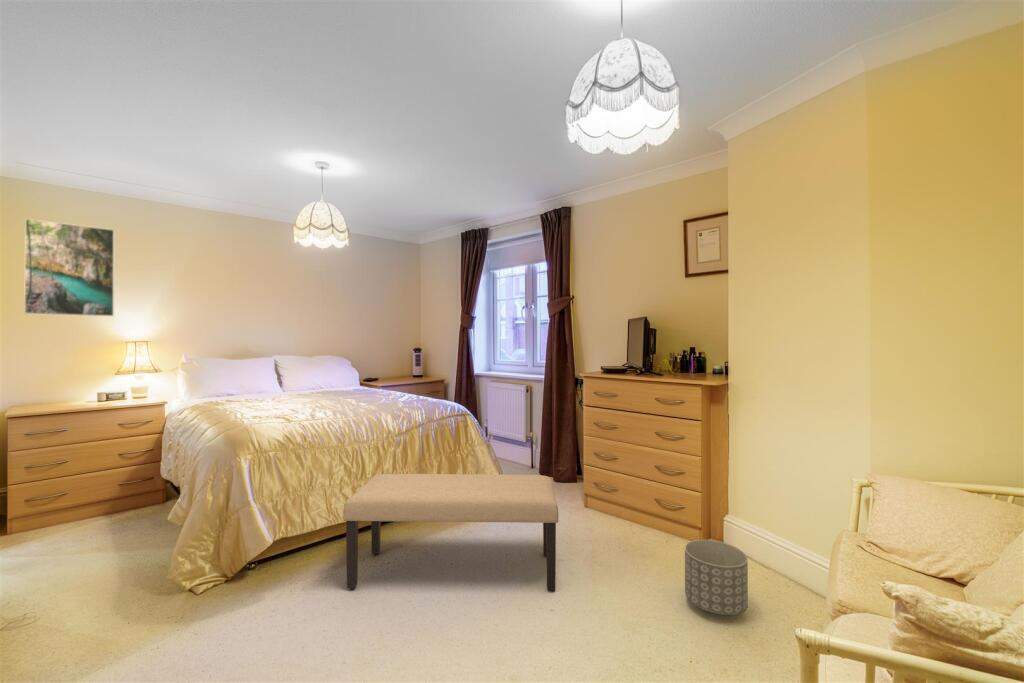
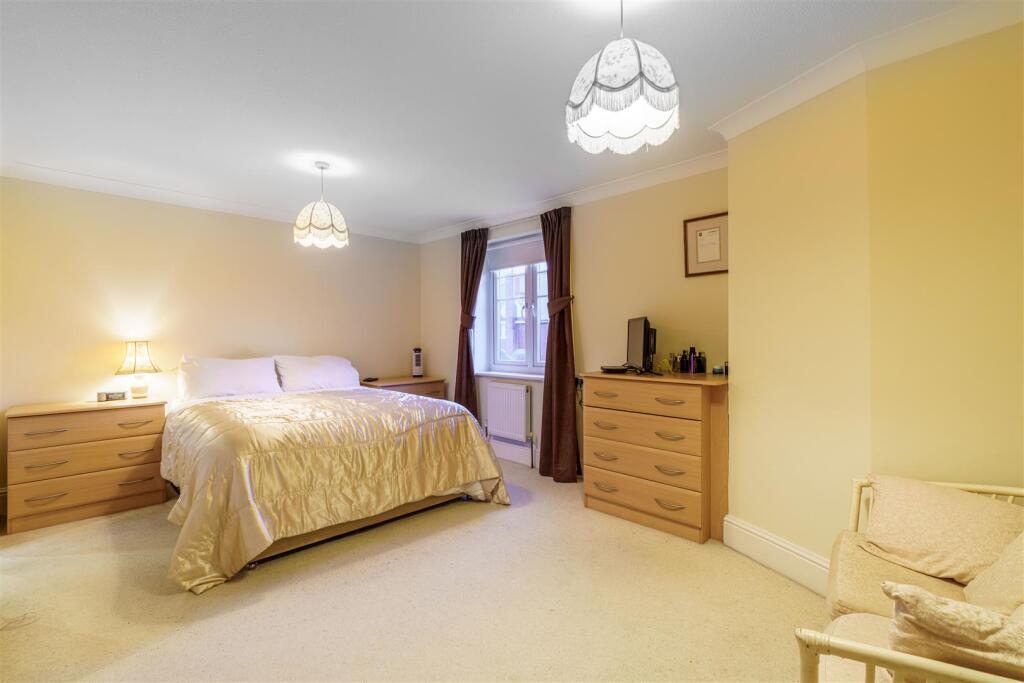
- bench [342,473,559,593]
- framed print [23,218,116,318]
- planter [684,539,749,616]
